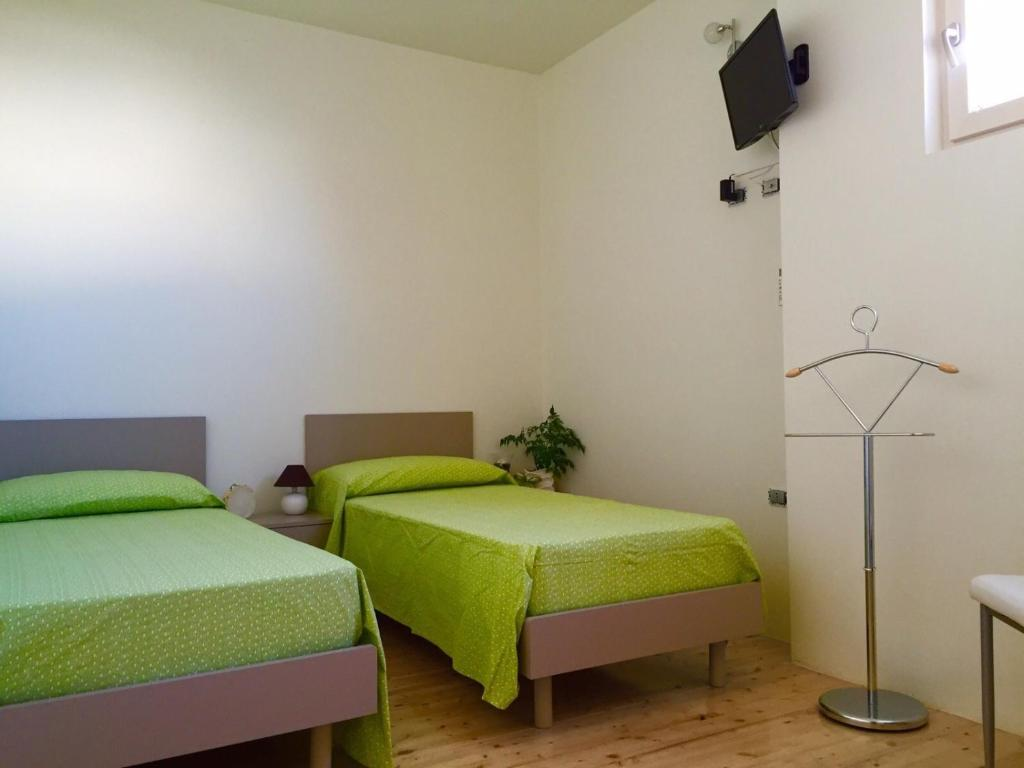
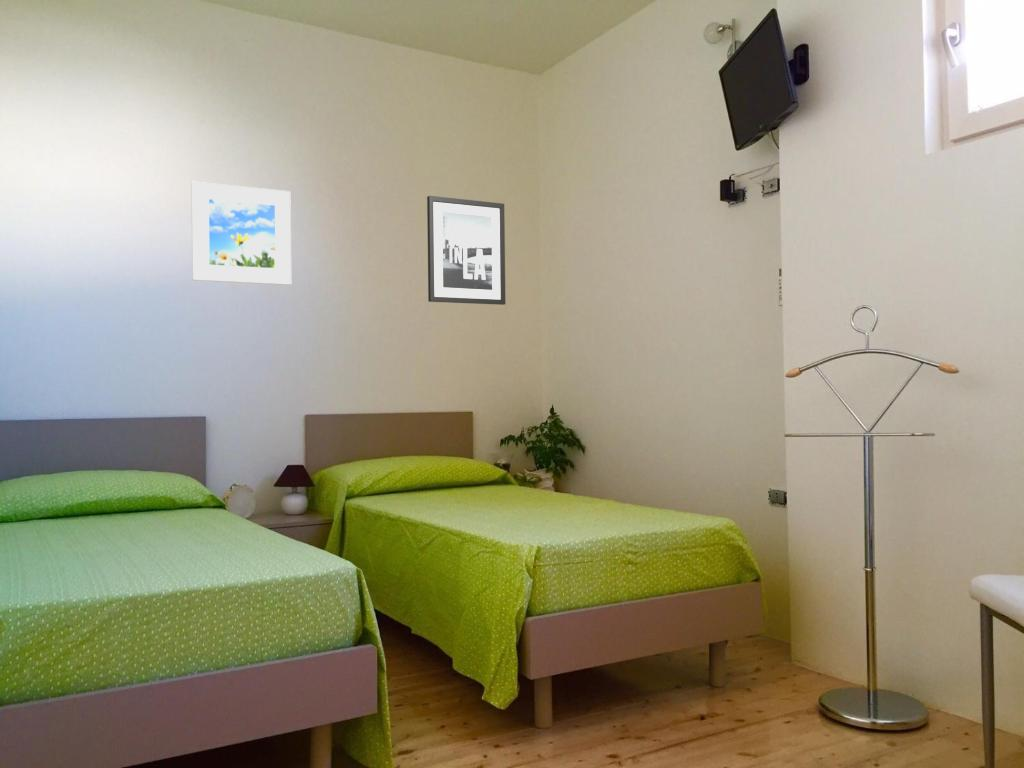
+ wall art [426,195,506,306]
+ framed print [190,181,292,286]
